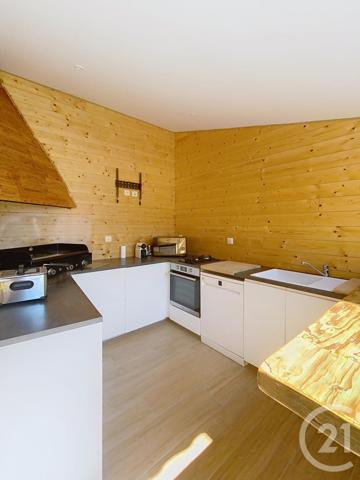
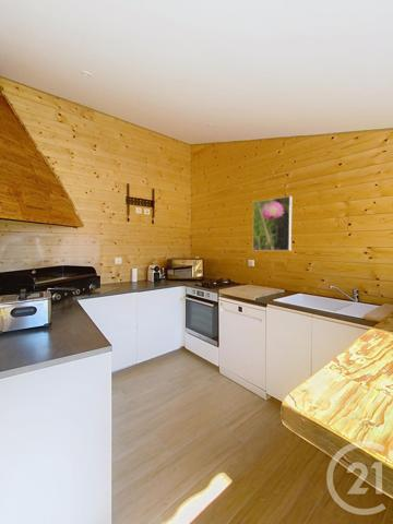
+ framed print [252,195,293,252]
